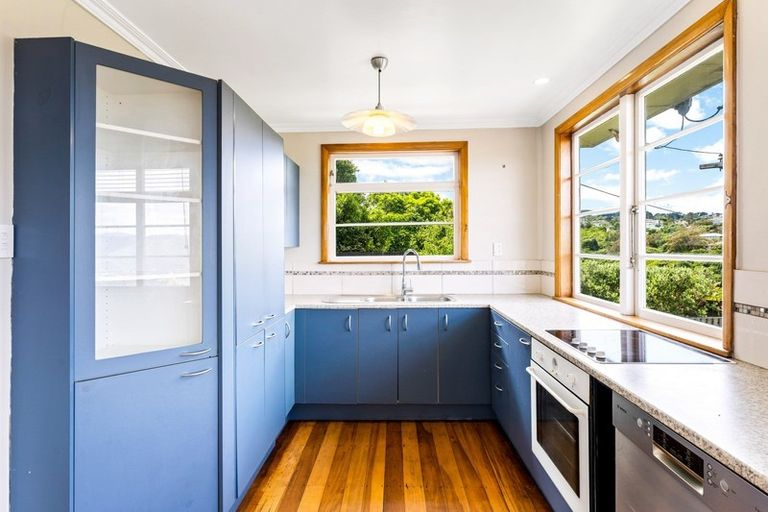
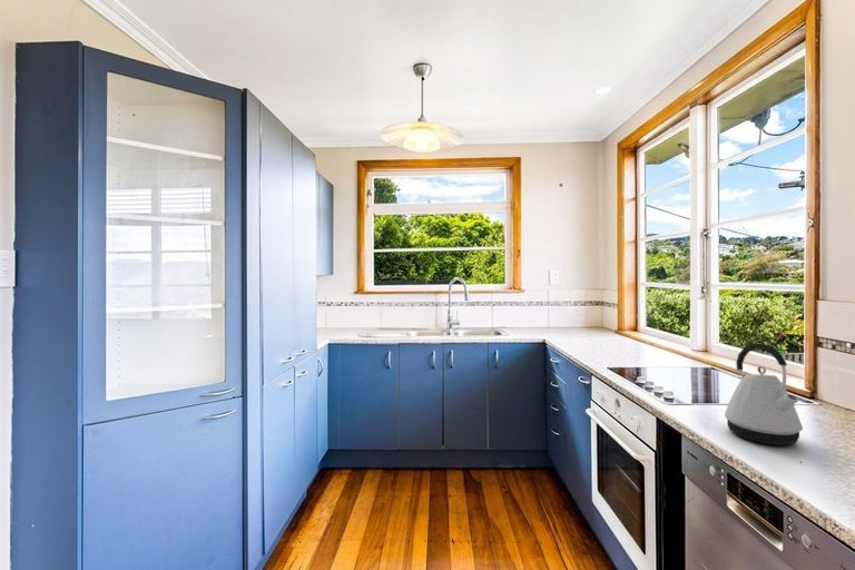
+ kettle [724,342,804,446]
